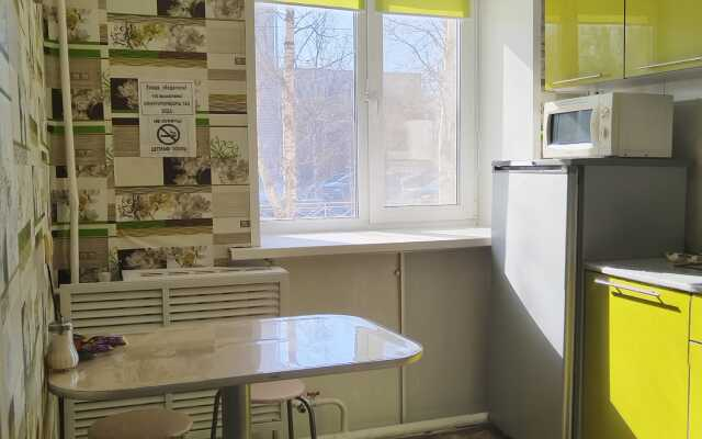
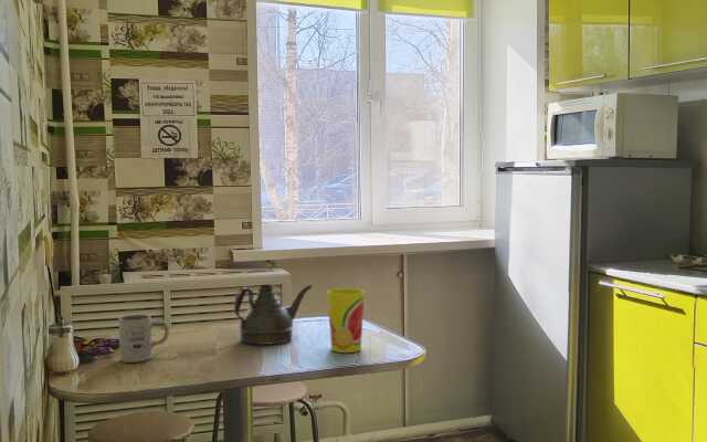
+ cup [326,287,366,354]
+ teapot [233,284,314,346]
+ mug [118,314,170,364]
